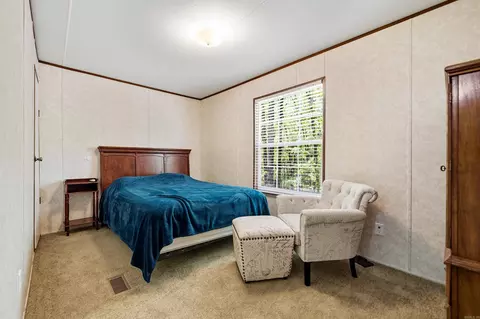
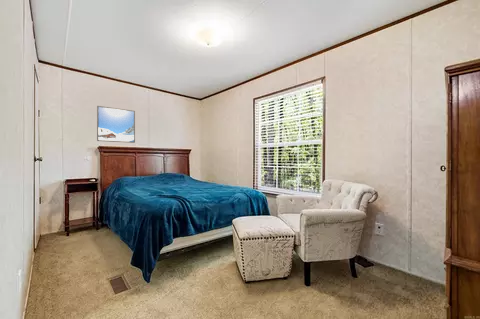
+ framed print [96,105,136,144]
